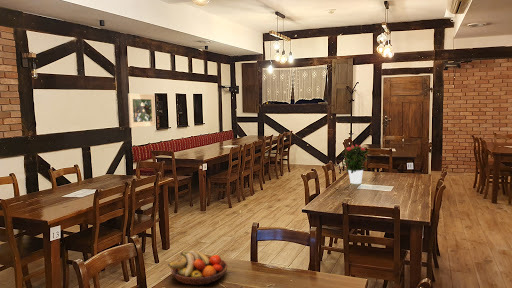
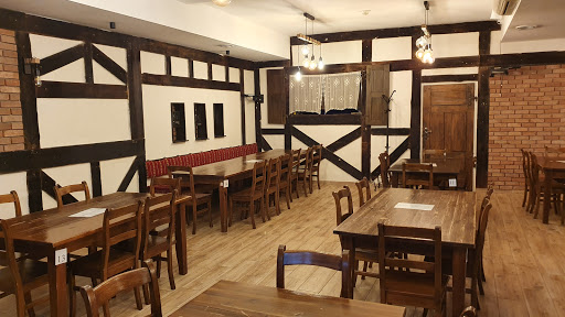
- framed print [127,93,157,129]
- potted flower [341,143,371,185]
- fruit bowl [167,249,228,286]
